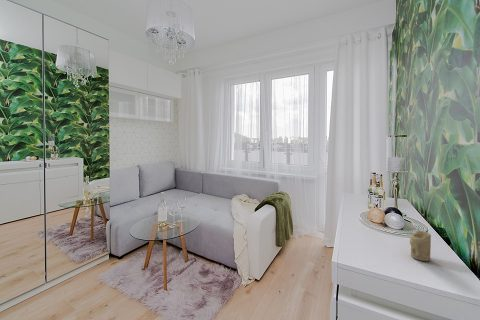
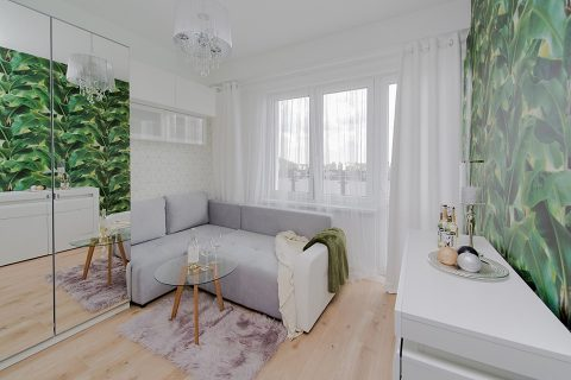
- candle [409,230,432,262]
